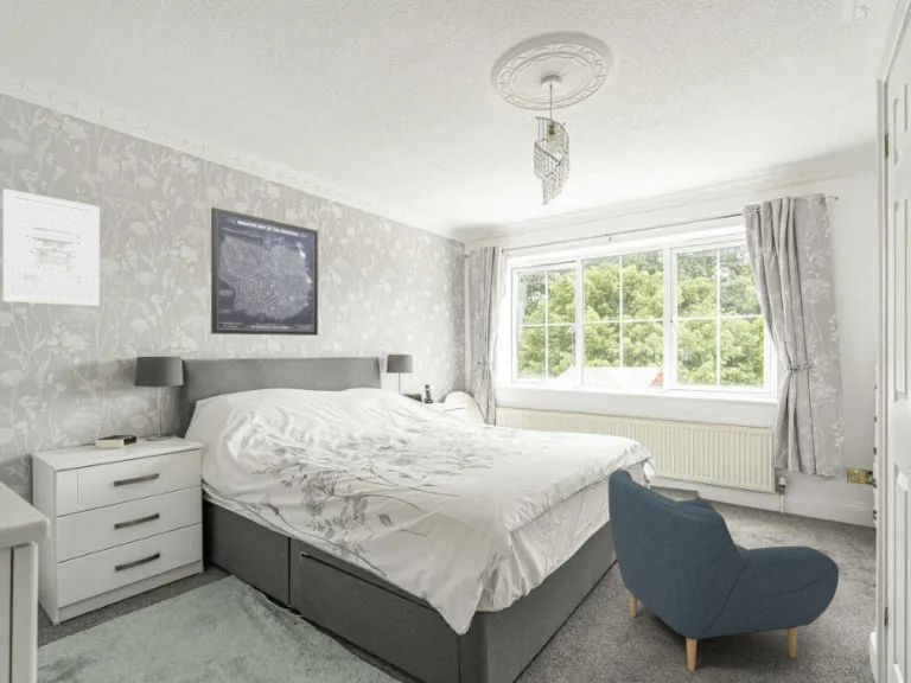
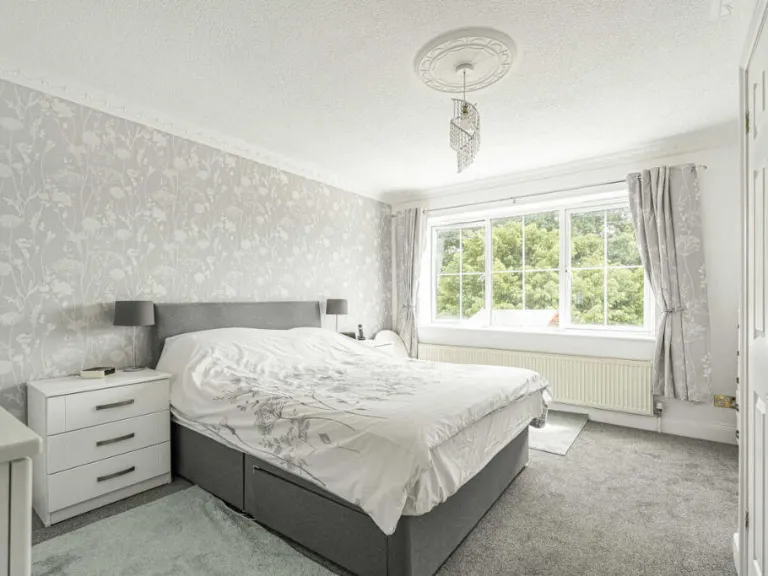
- wall art [1,187,101,307]
- wall art [210,206,319,337]
- armchair [607,468,840,672]
